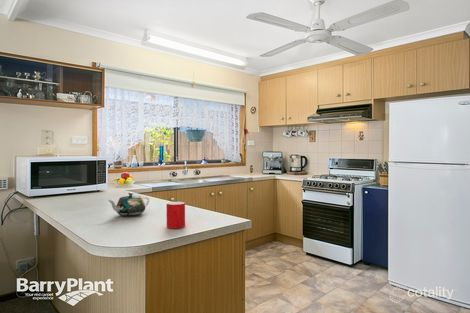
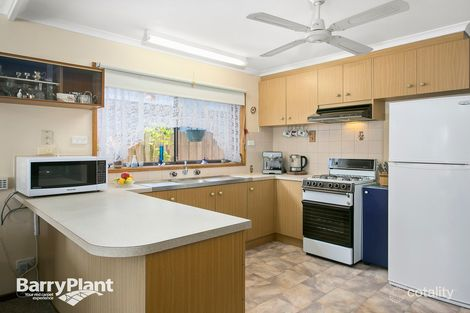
- teapot [107,192,150,217]
- cup [166,201,186,229]
